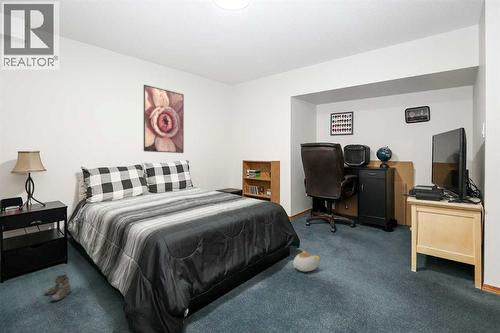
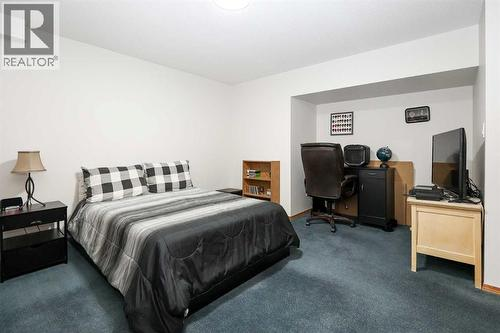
- plush toy [292,250,321,272]
- boots [43,273,72,303]
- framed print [143,84,185,154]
